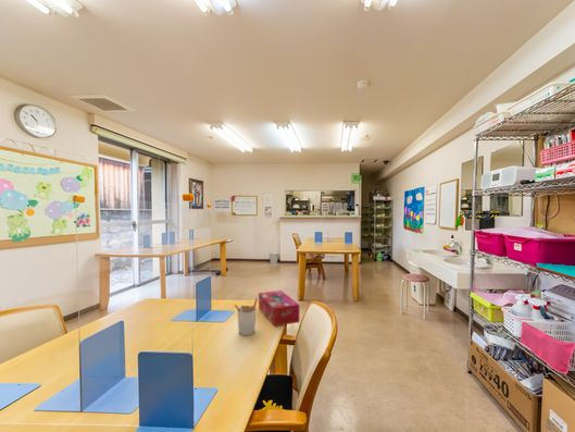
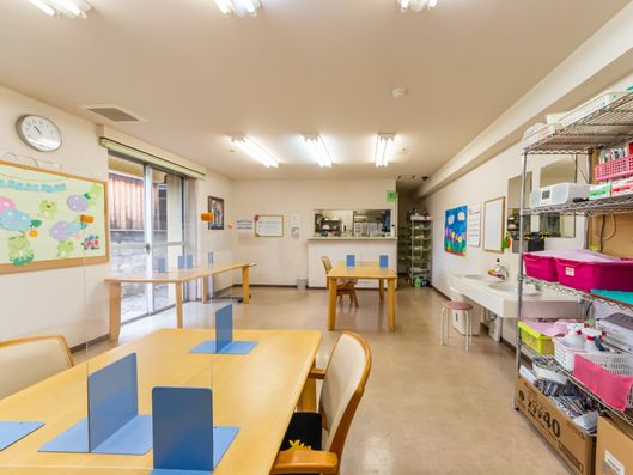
- utensil holder [234,296,259,336]
- tissue box [258,289,301,328]
